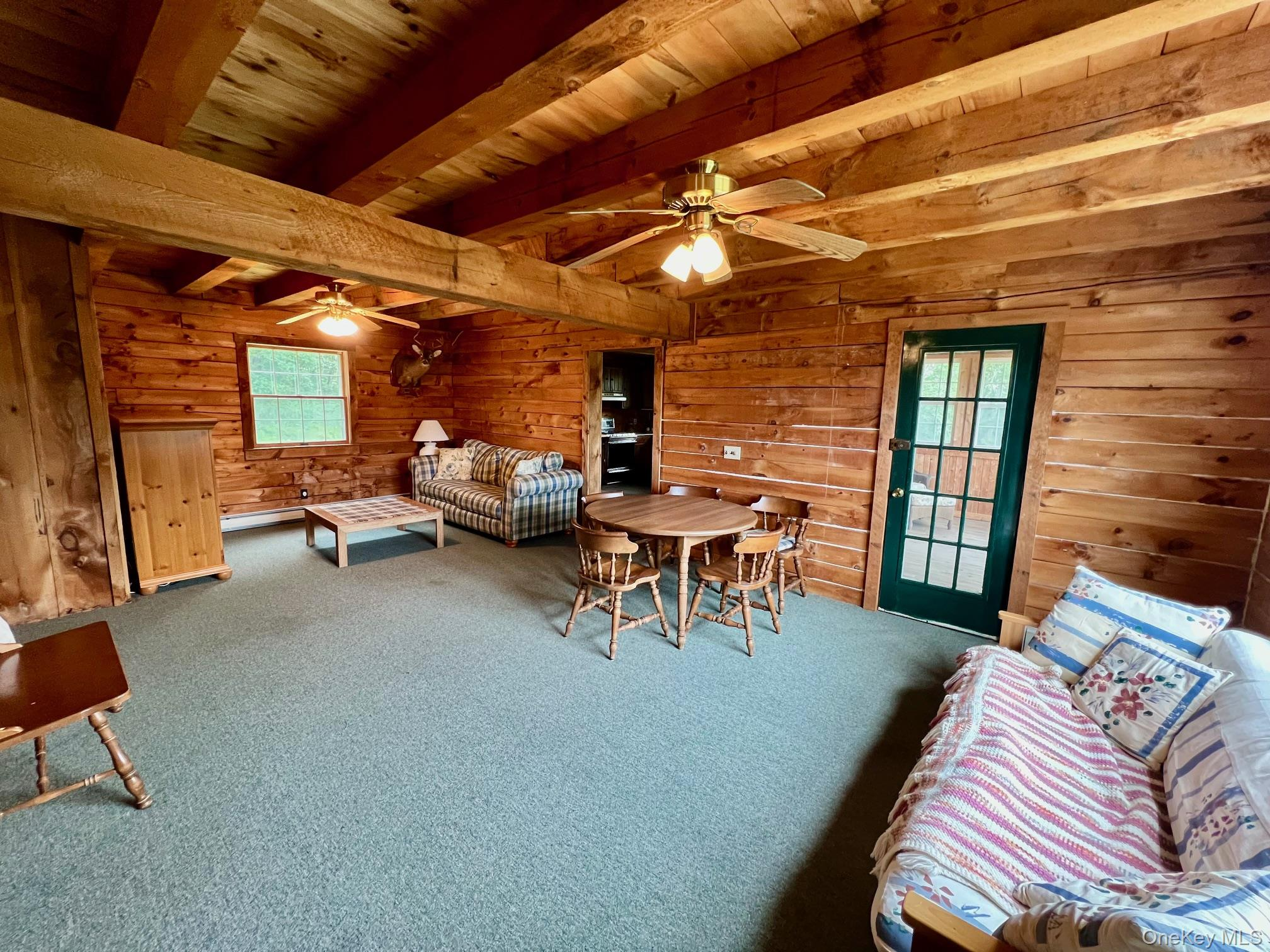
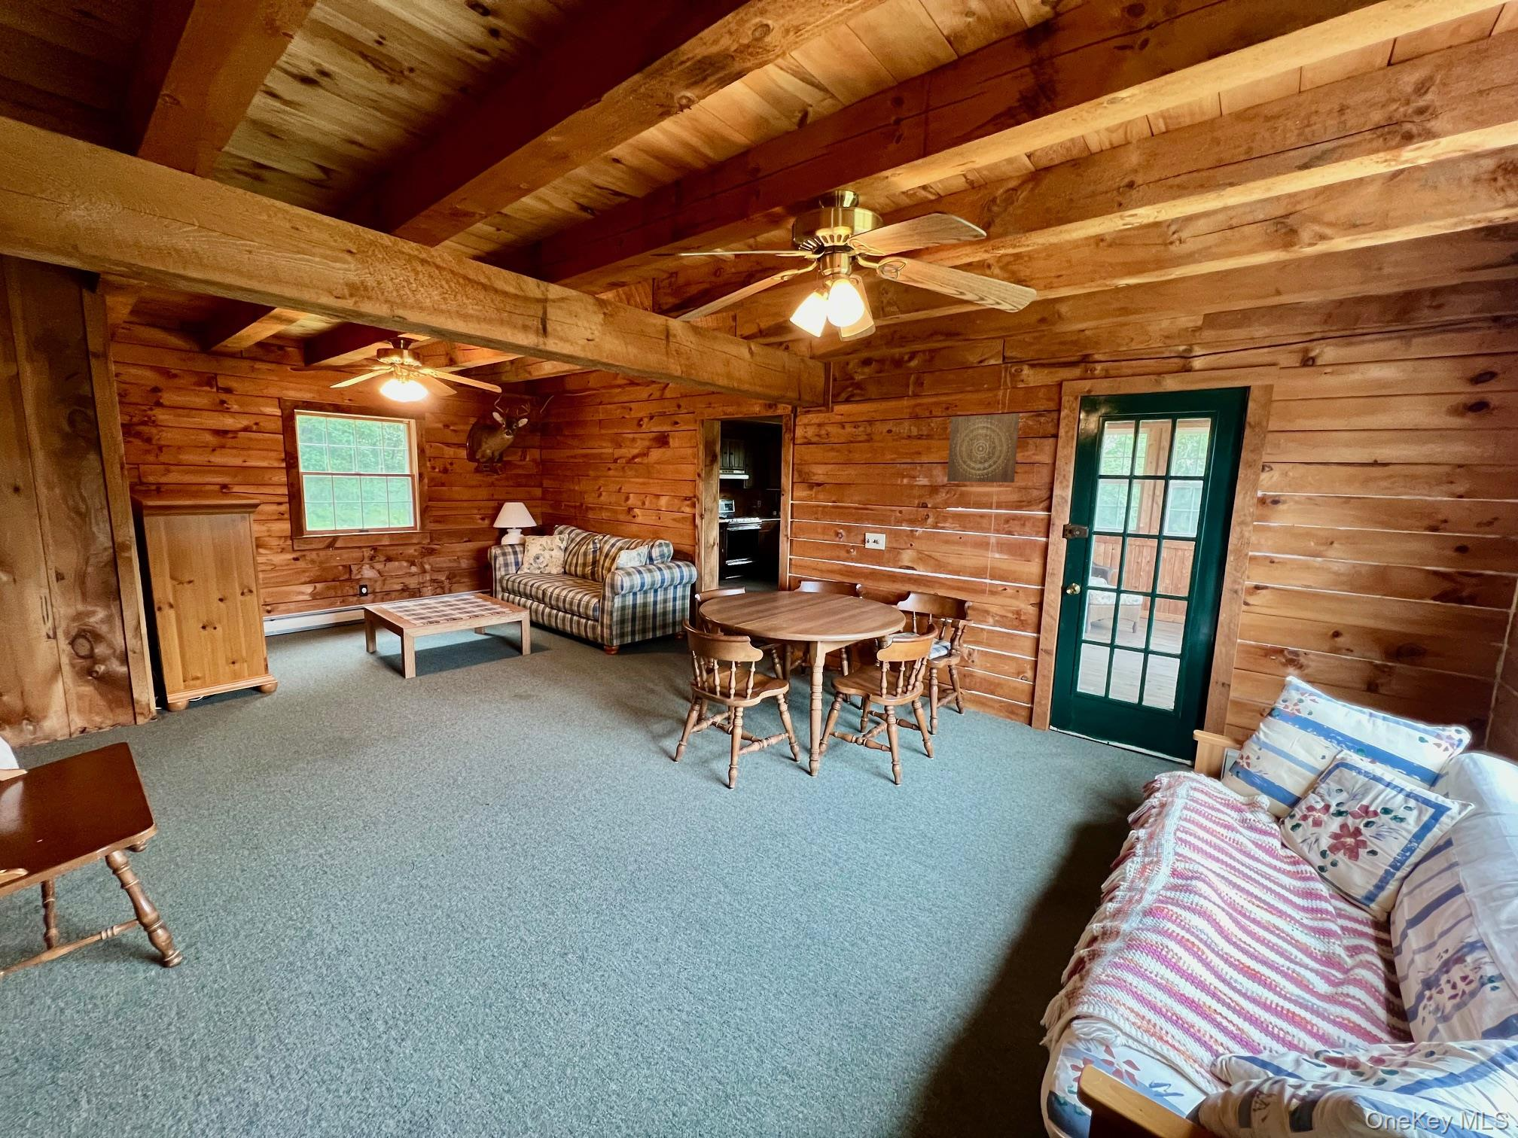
+ wall art [947,414,1021,483]
